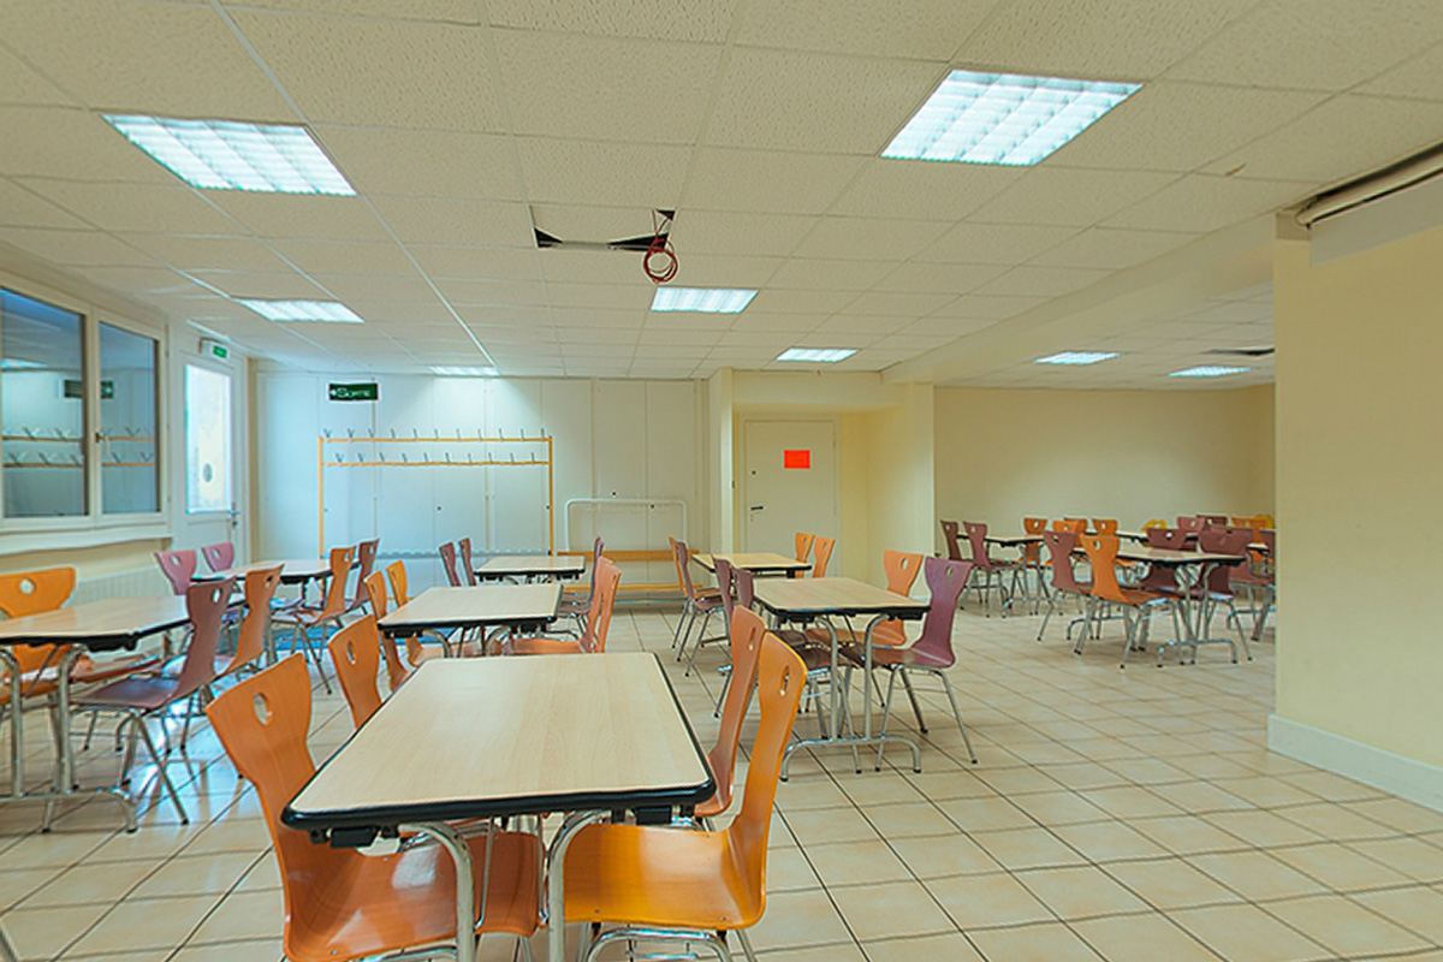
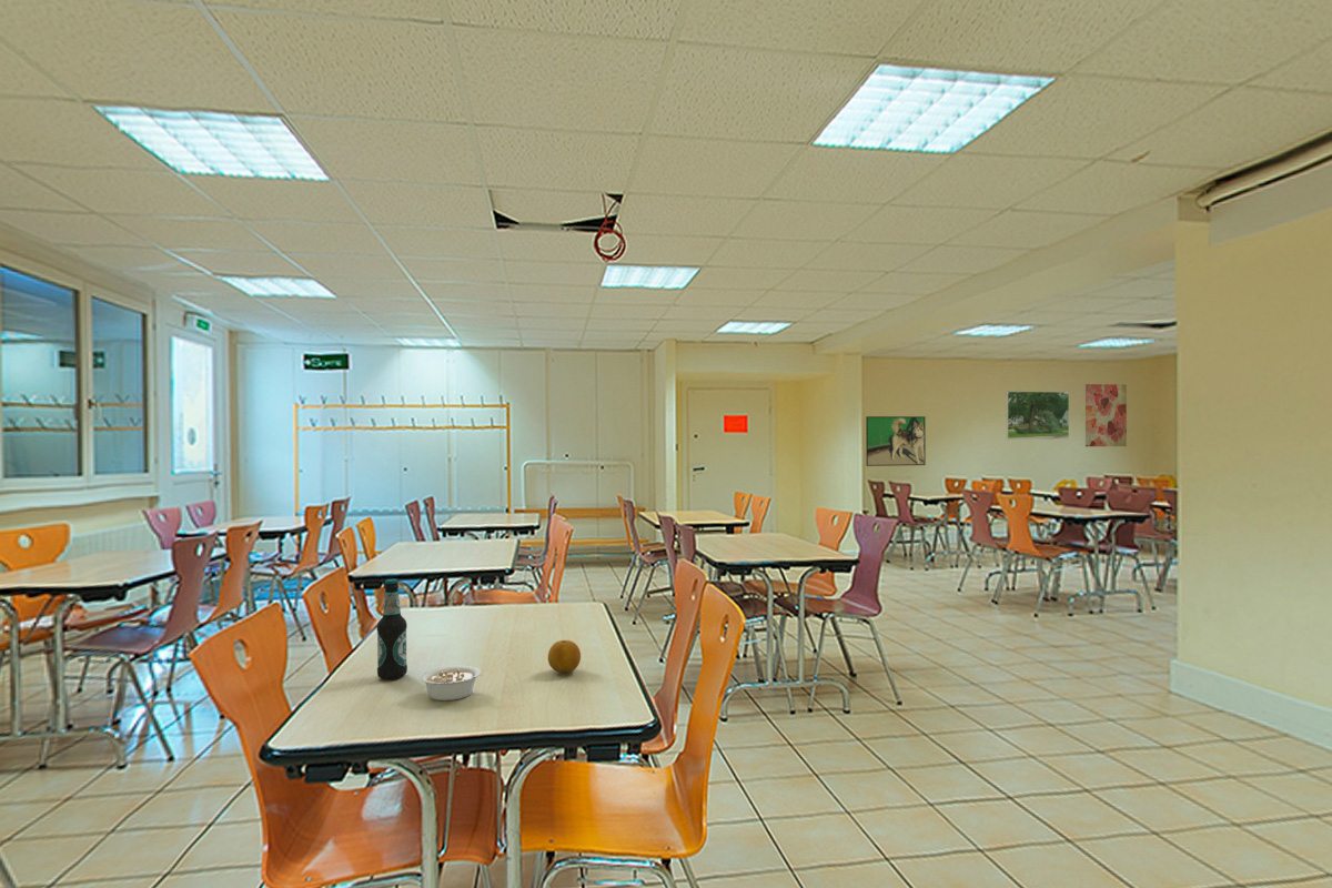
+ bottle [376,578,408,680]
+ legume [418,665,486,702]
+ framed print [1006,391,1070,441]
+ fruit [547,639,582,674]
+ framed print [865,415,927,467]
+ wall art [1084,383,1128,447]
